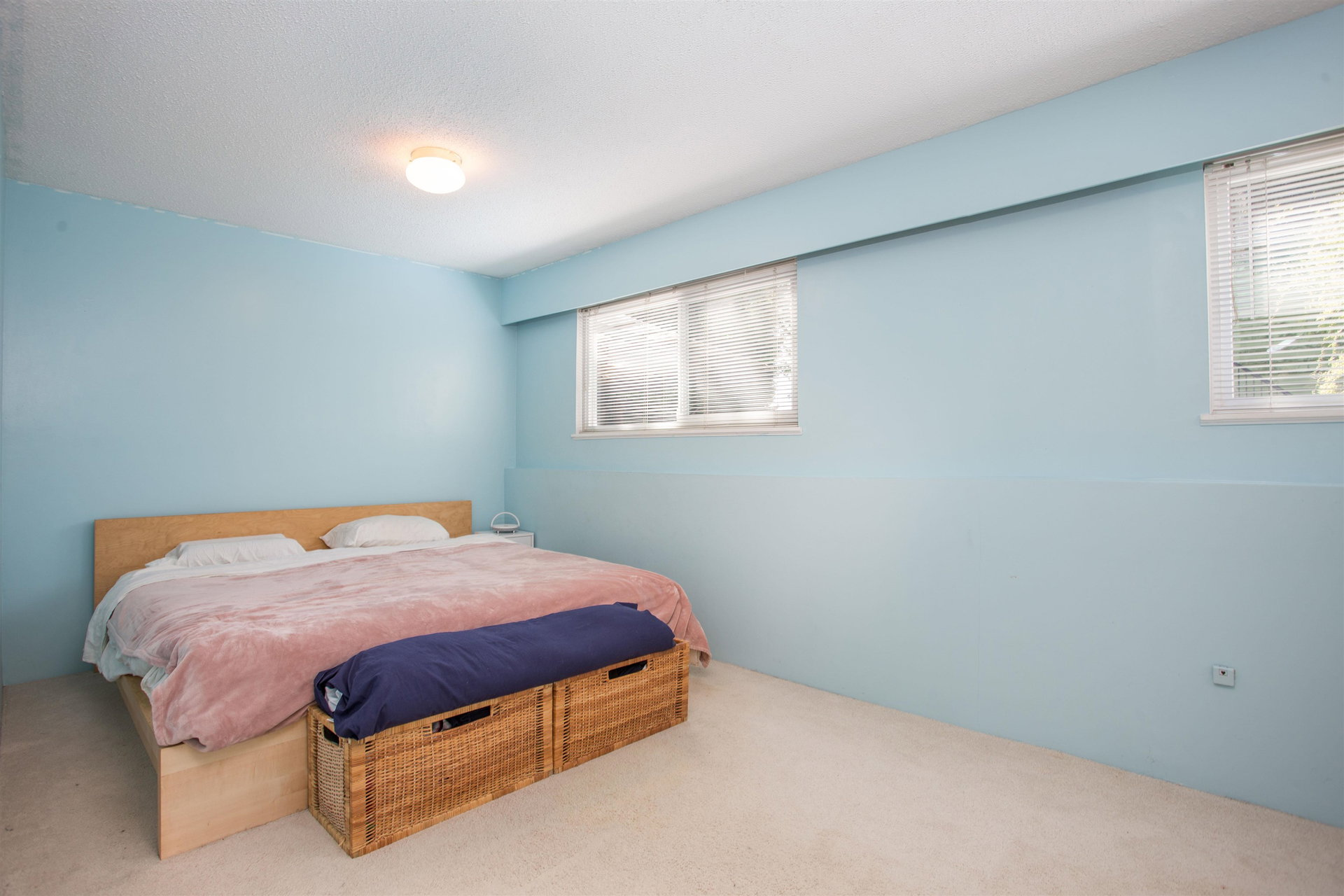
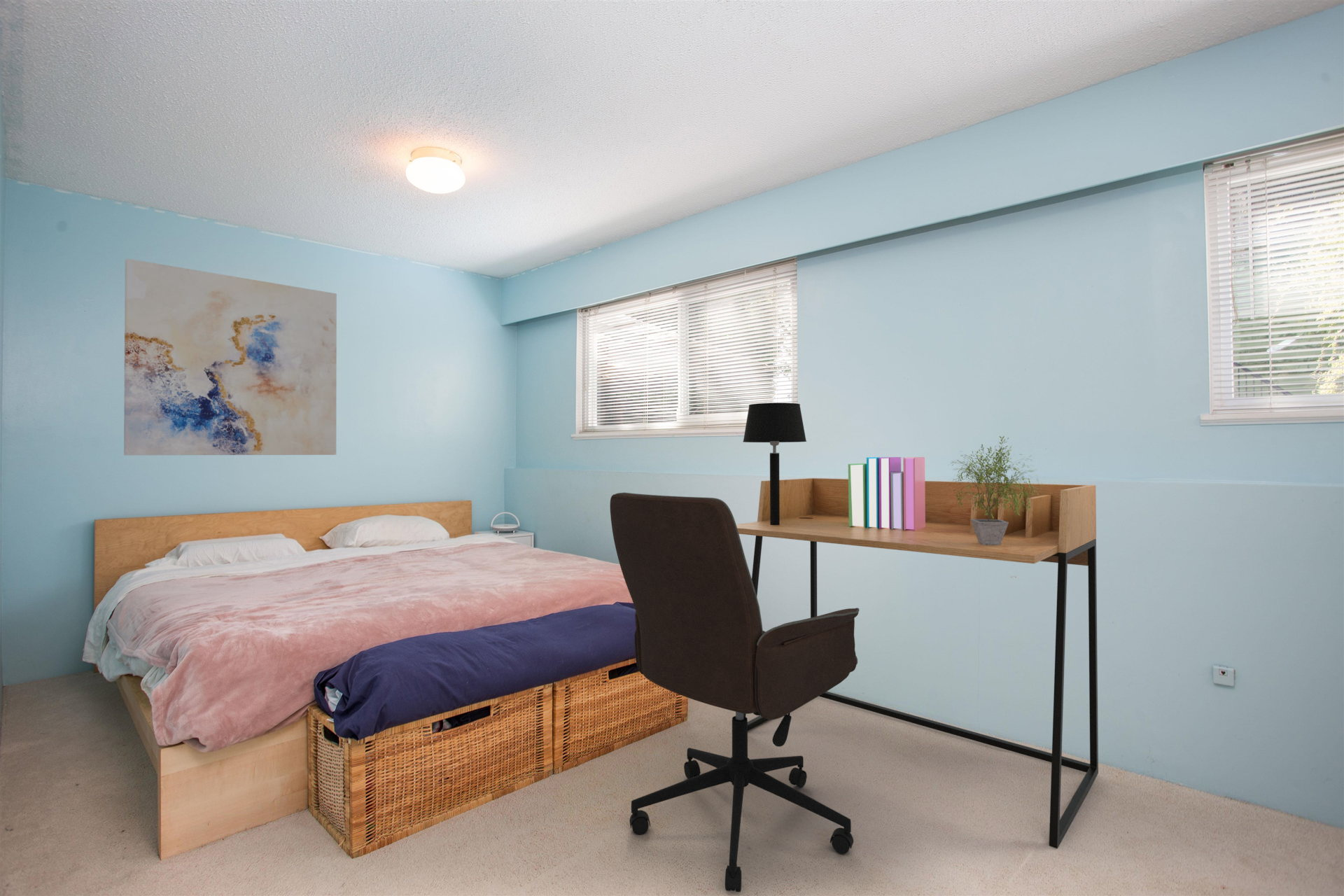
+ wall art [123,258,337,456]
+ table lamp [742,402,807,525]
+ potted plant [946,435,1044,545]
+ office chair [610,492,860,893]
+ books [848,456,925,531]
+ desk [736,477,1099,849]
